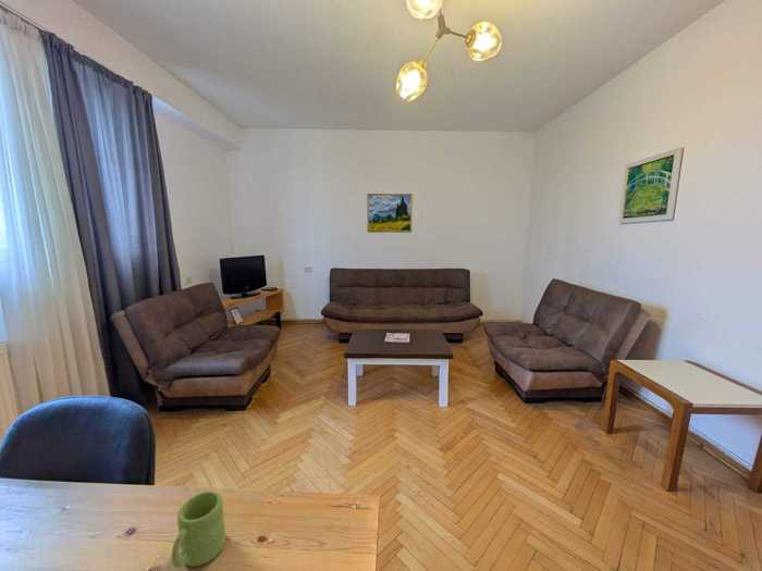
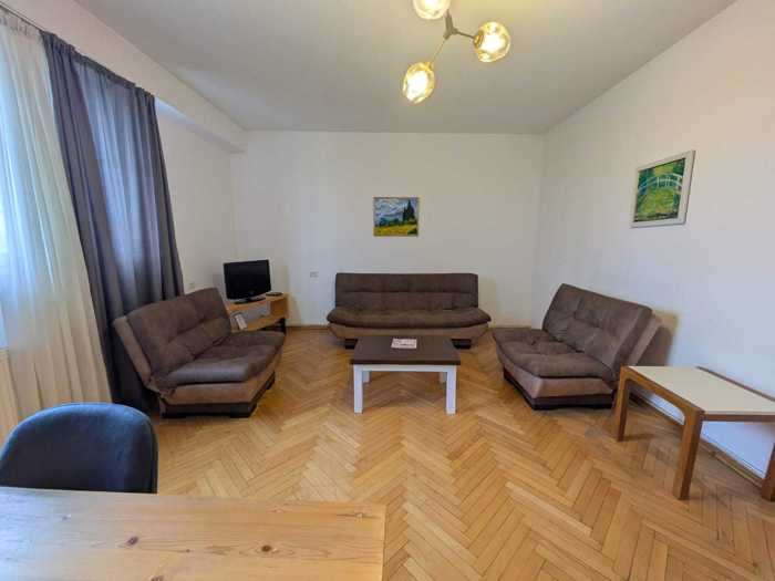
- mug [171,489,226,569]
